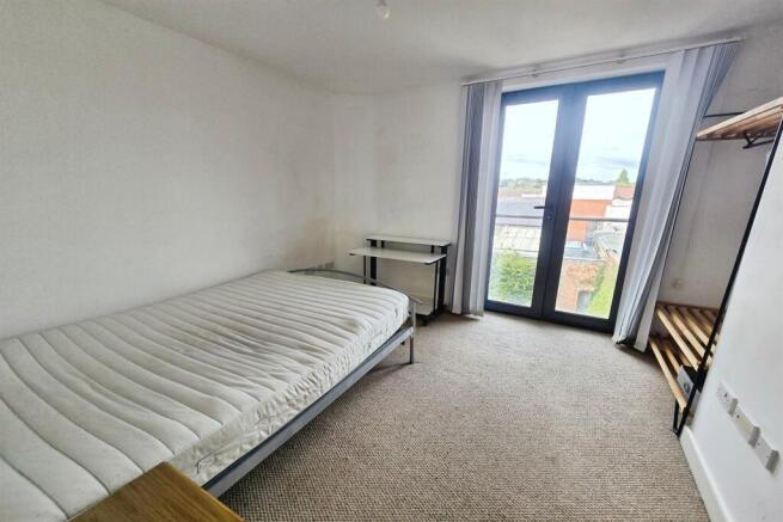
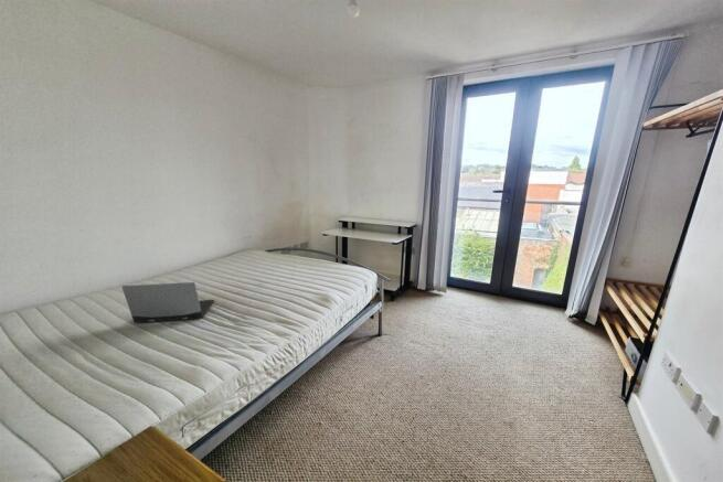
+ laptop computer [120,281,215,324]
